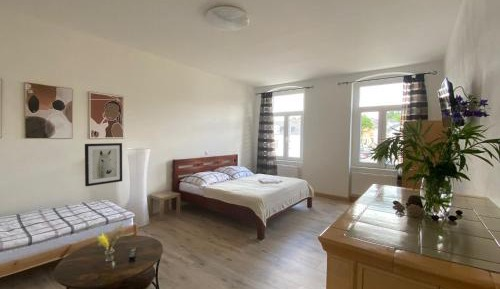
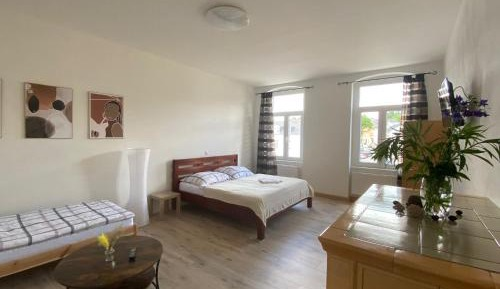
- wall art [84,142,123,187]
